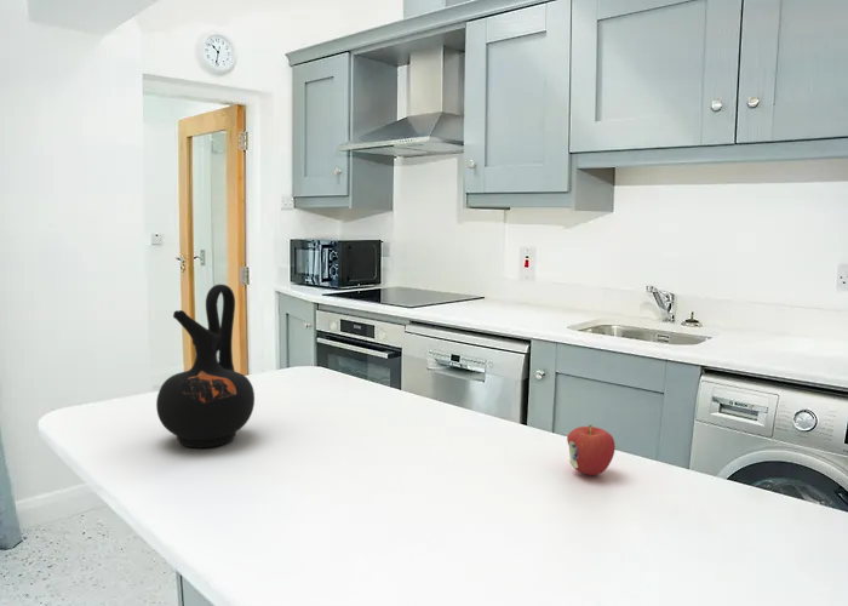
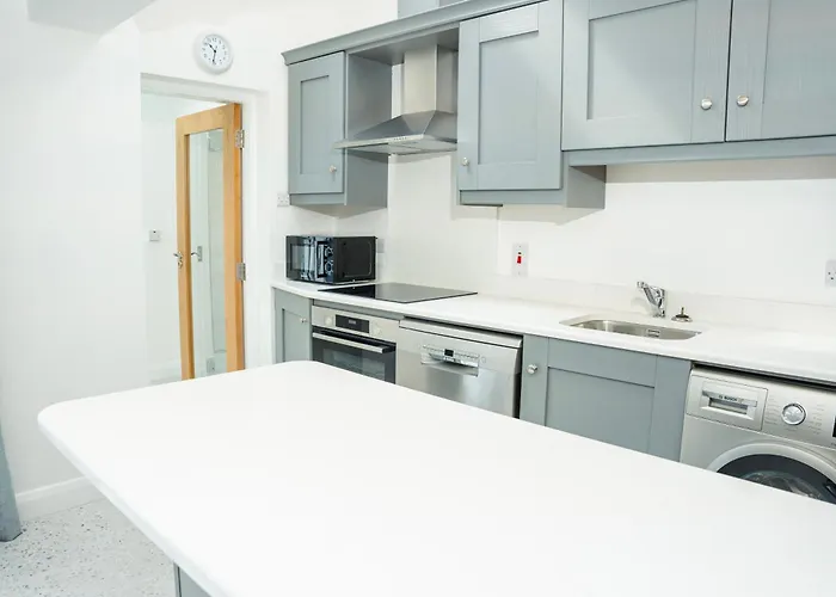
- apple [566,424,617,476]
- ceramic jug [155,284,256,448]
